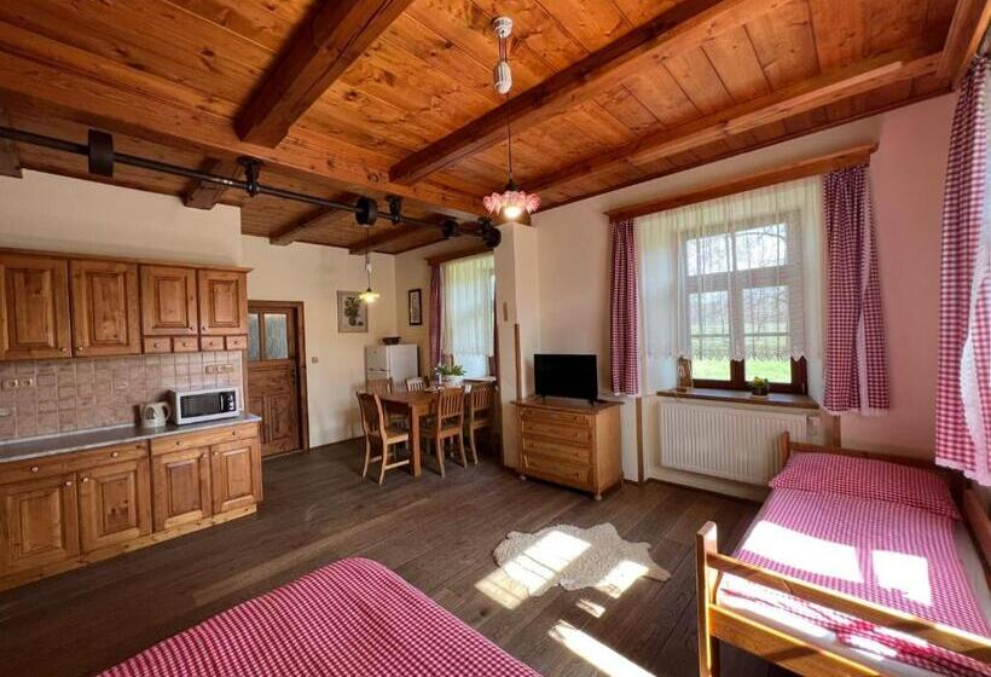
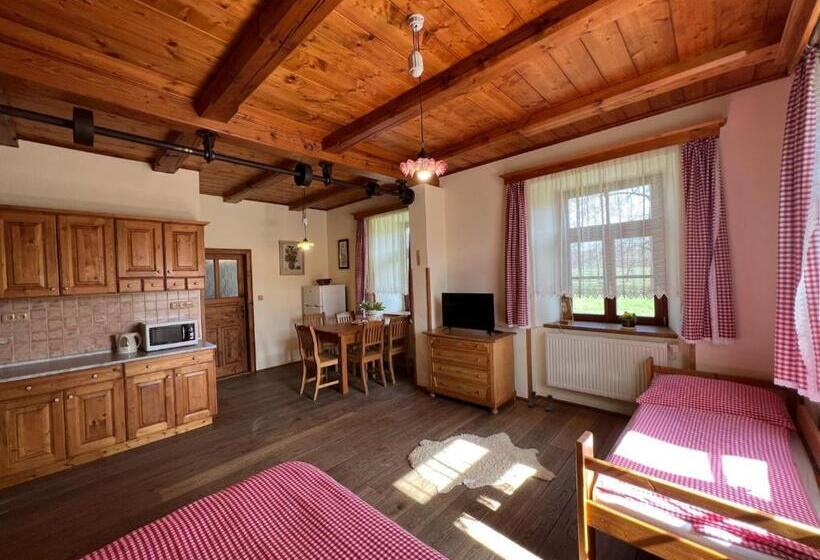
+ boots [527,390,554,412]
